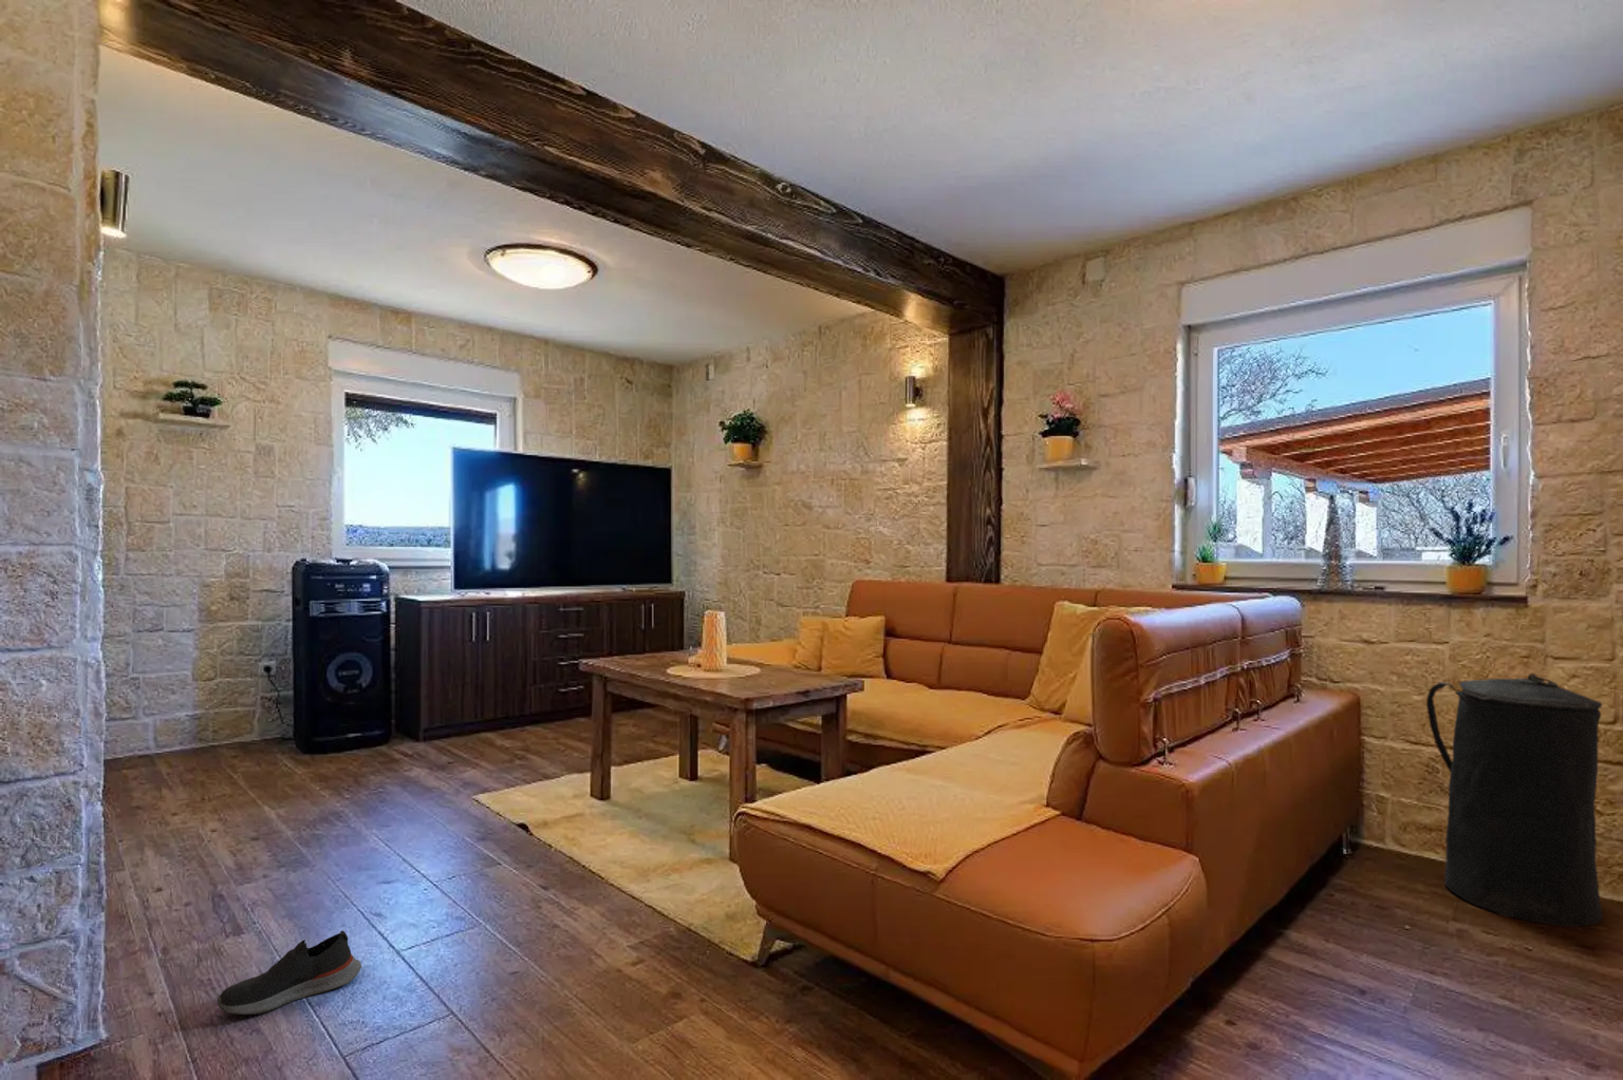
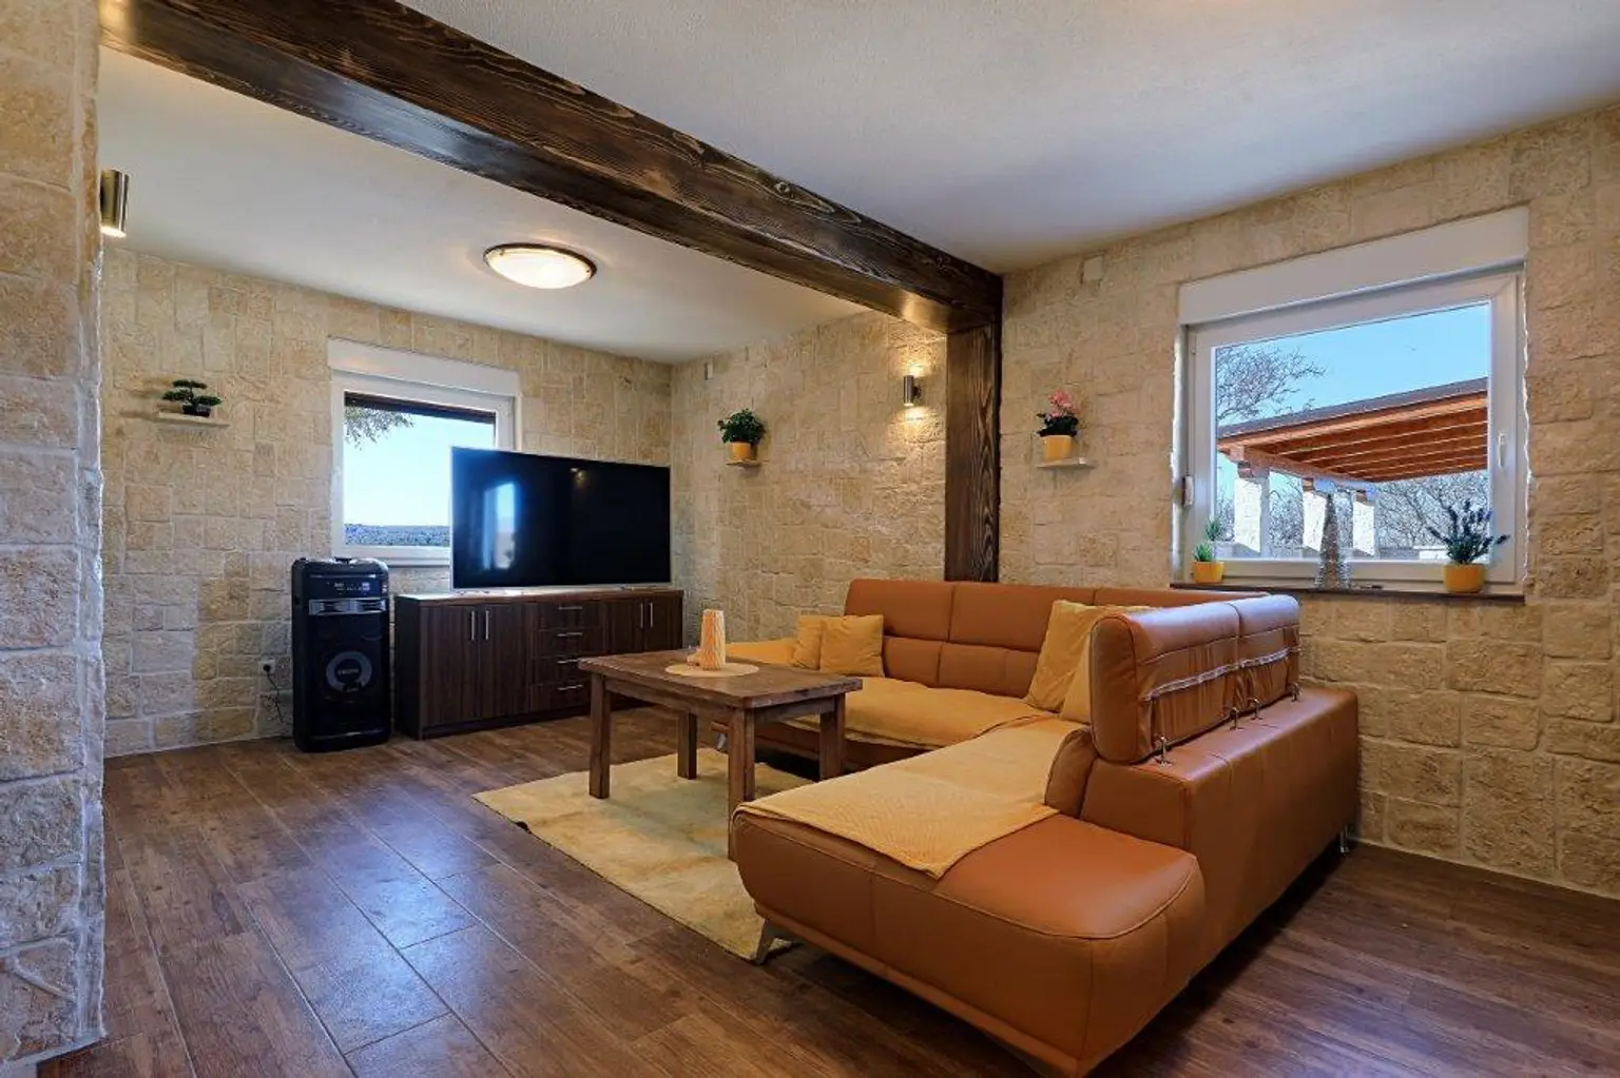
- trash can [1425,673,1604,928]
- shoe [217,931,363,1016]
